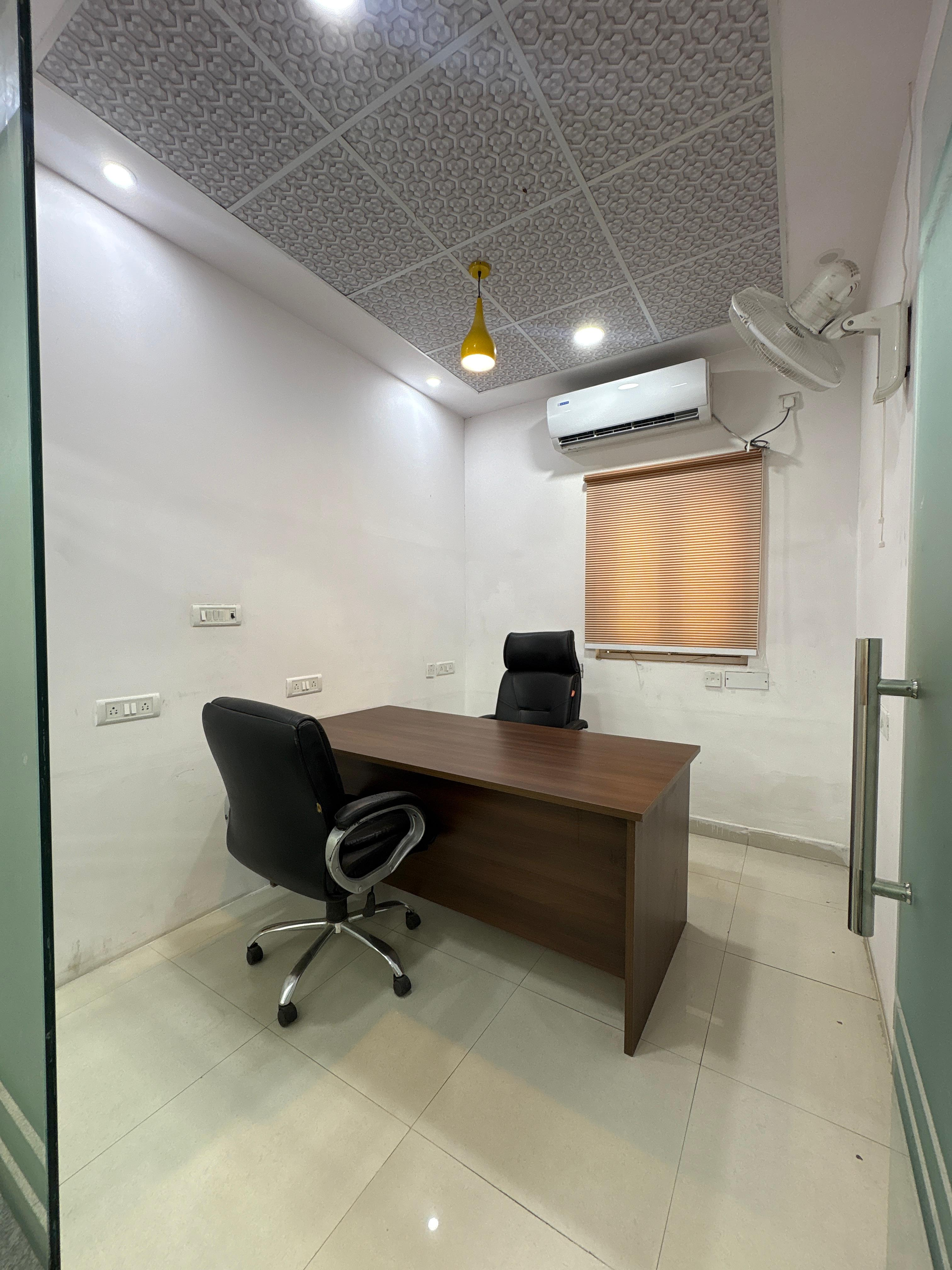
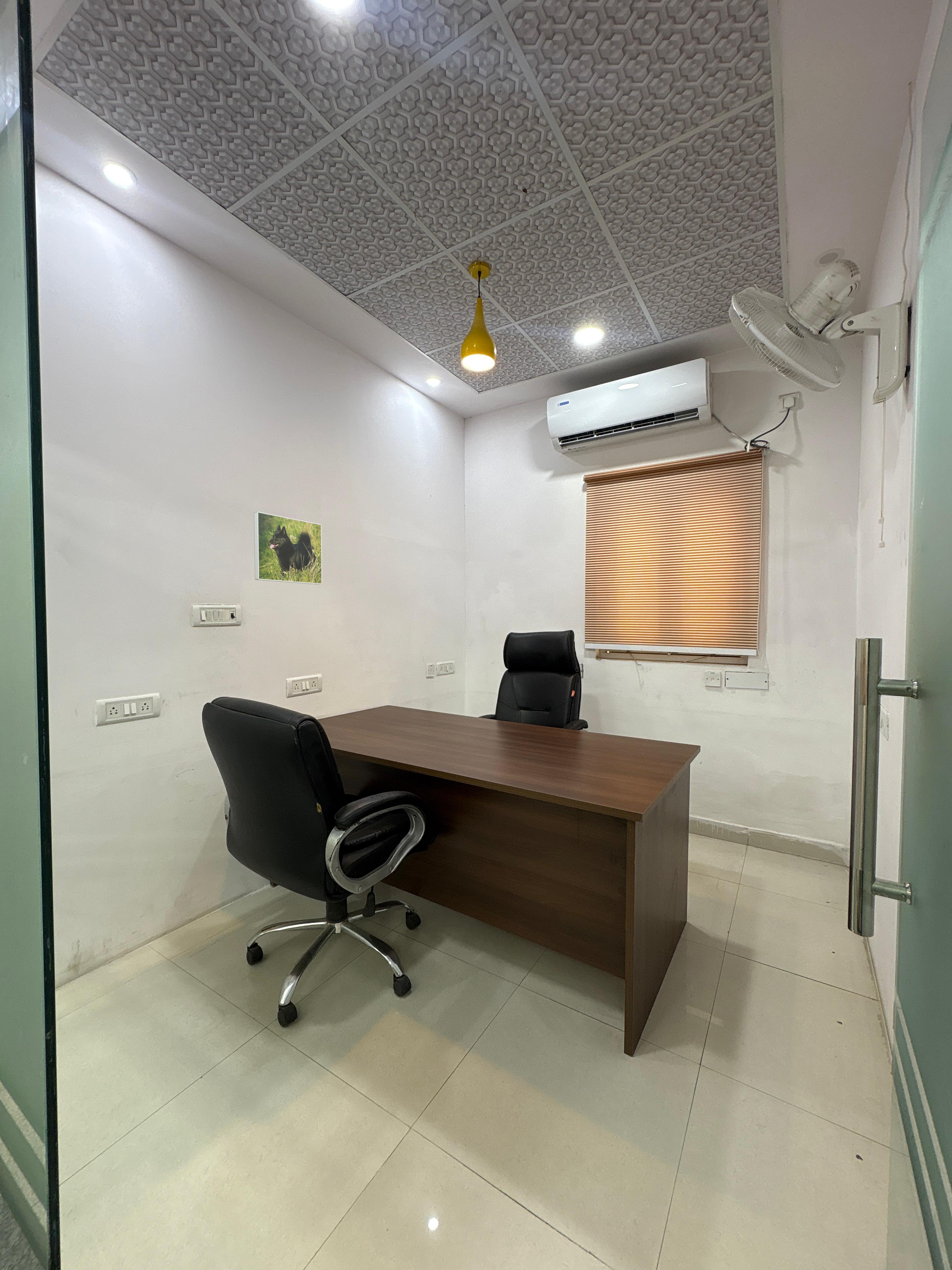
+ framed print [253,511,322,585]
